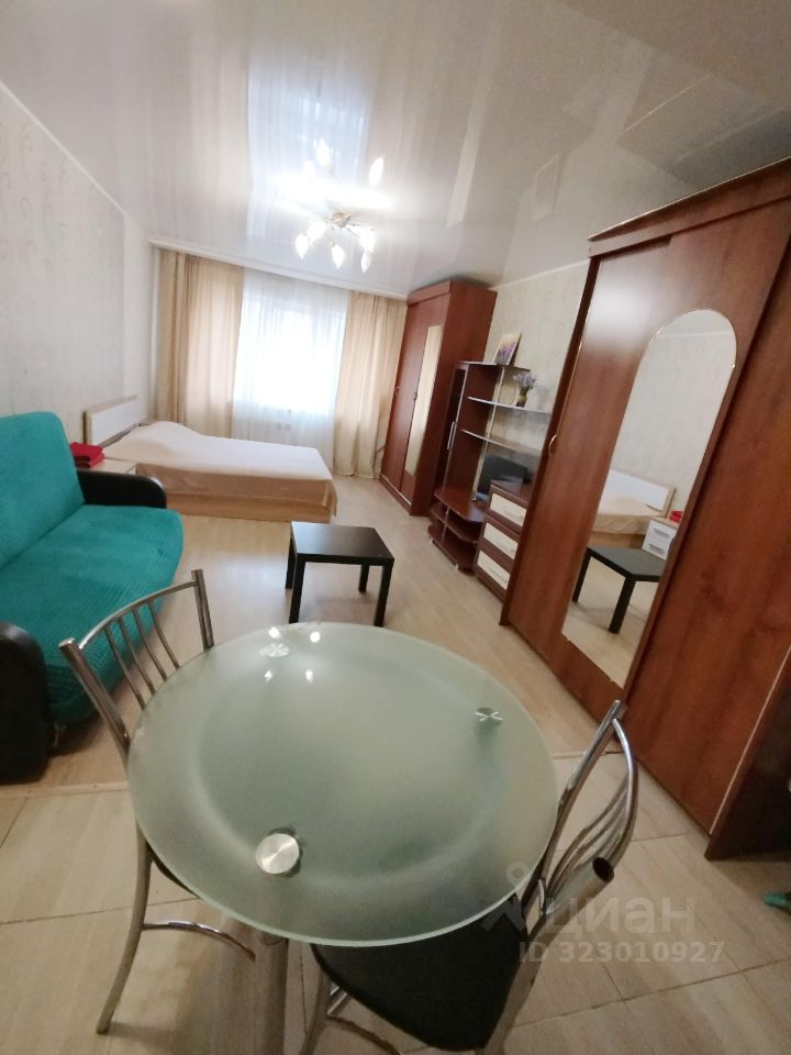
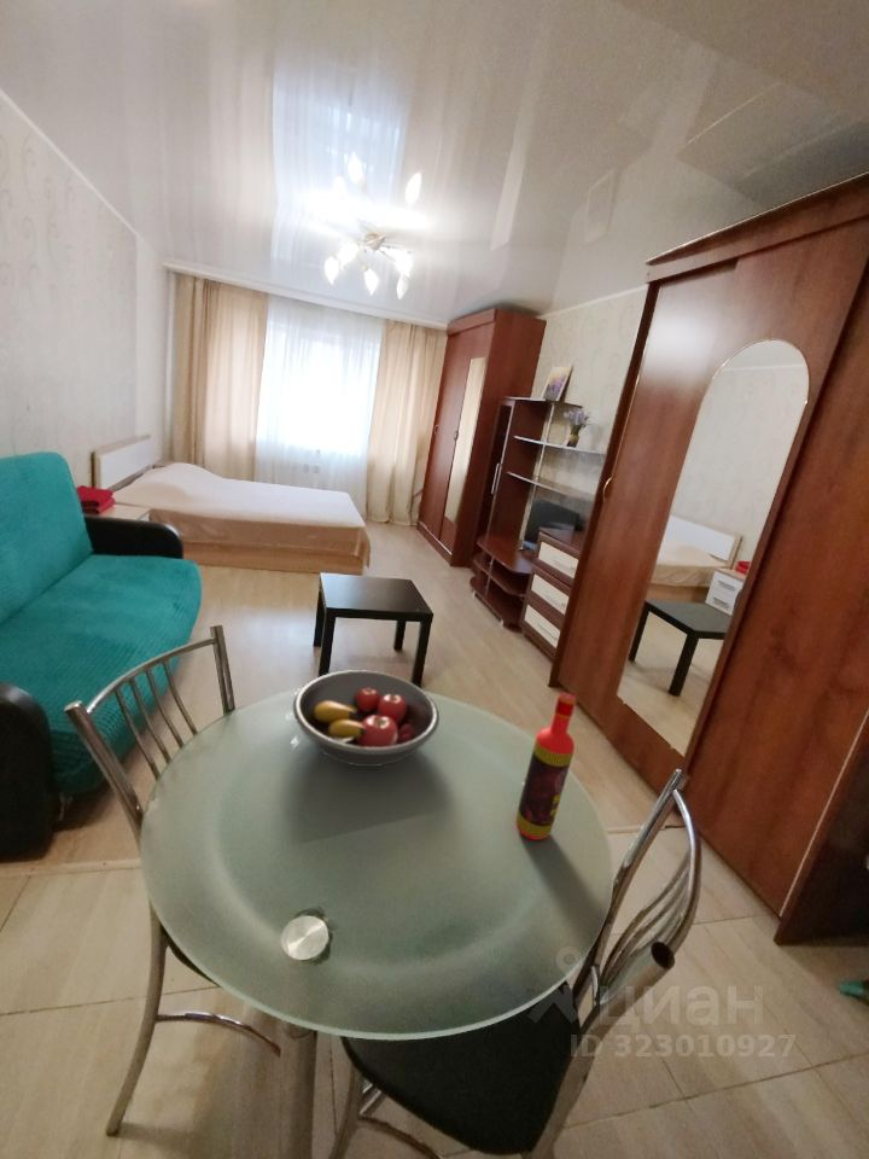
+ bottle [514,692,578,841]
+ fruit bowl [292,669,441,768]
